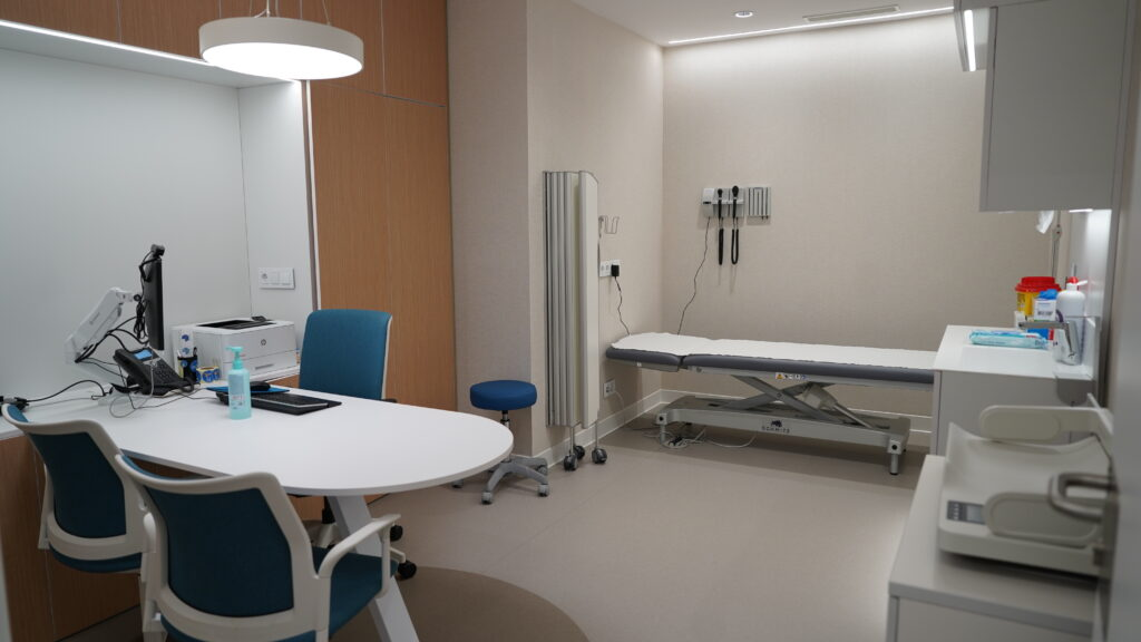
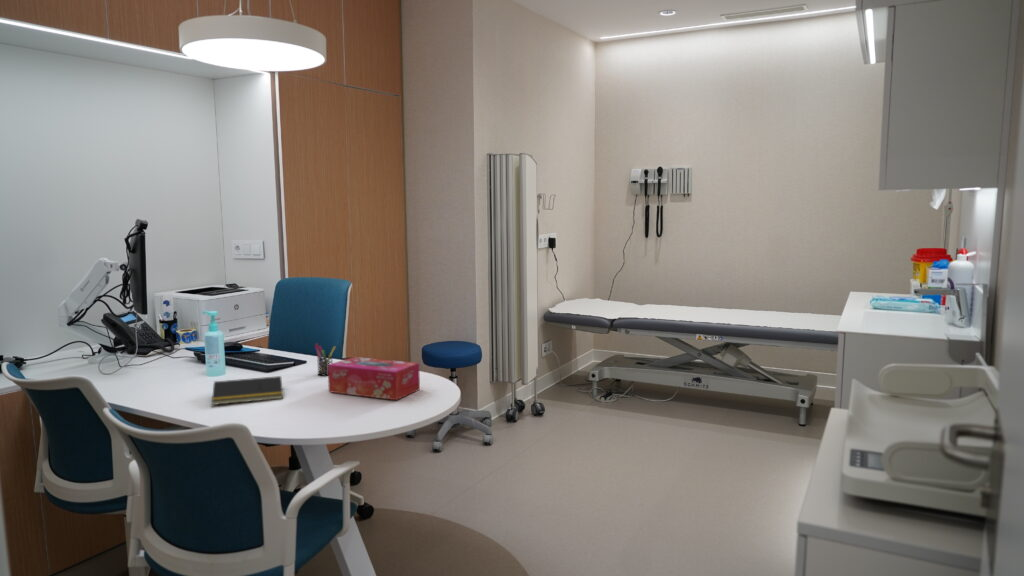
+ notepad [211,375,284,406]
+ pen holder [313,343,336,377]
+ tissue box [327,356,421,401]
